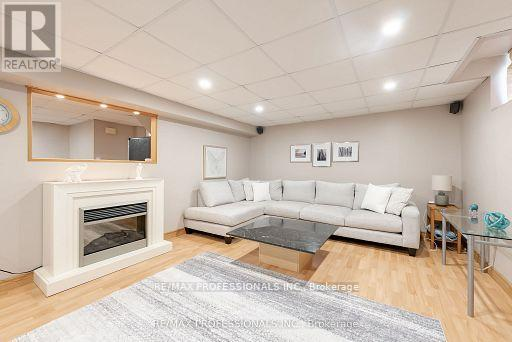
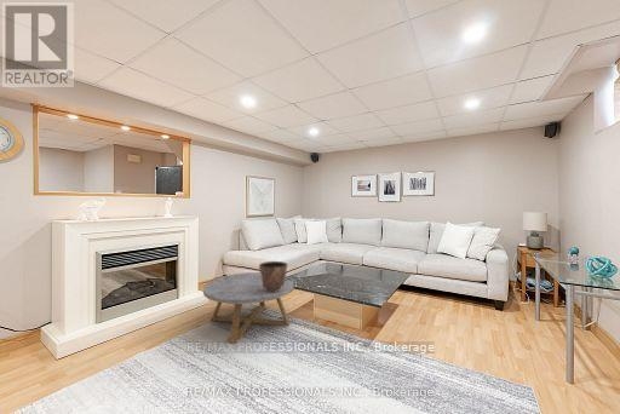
+ coffee table [202,271,295,345]
+ ceramic pot [258,260,289,293]
